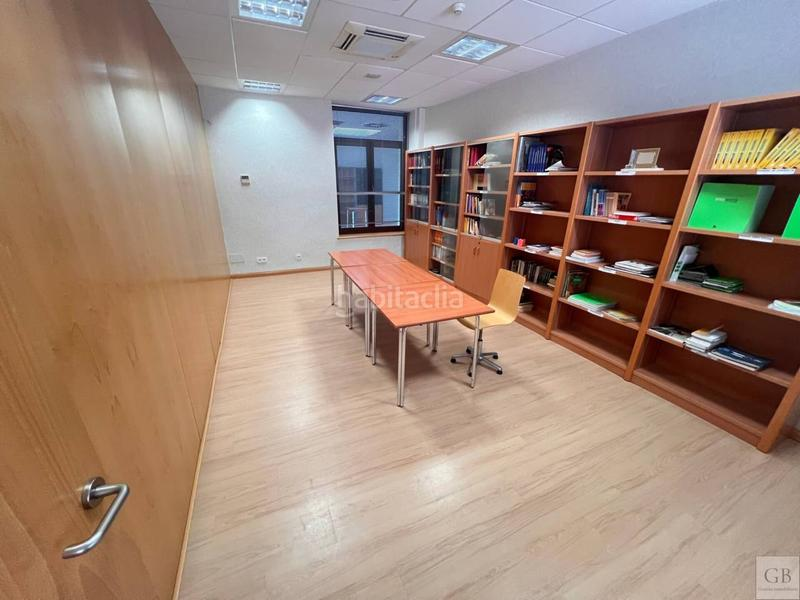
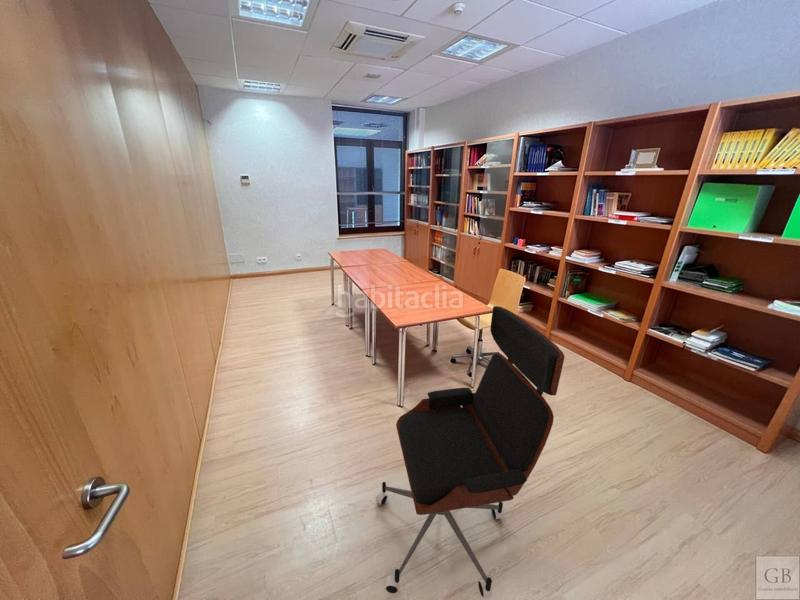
+ office chair [375,305,566,599]
